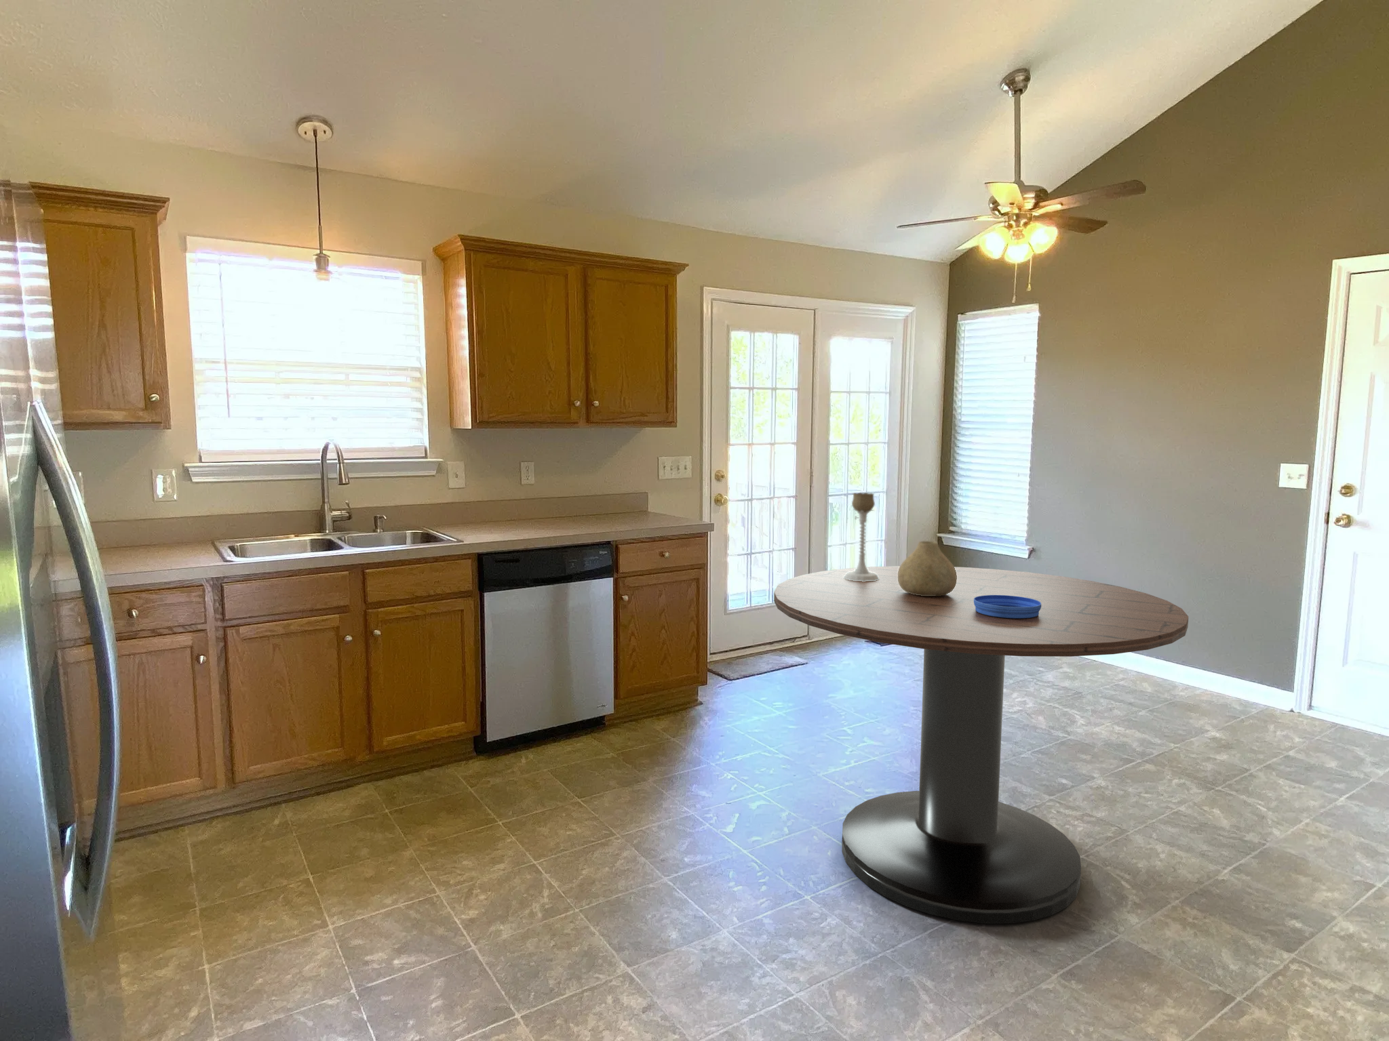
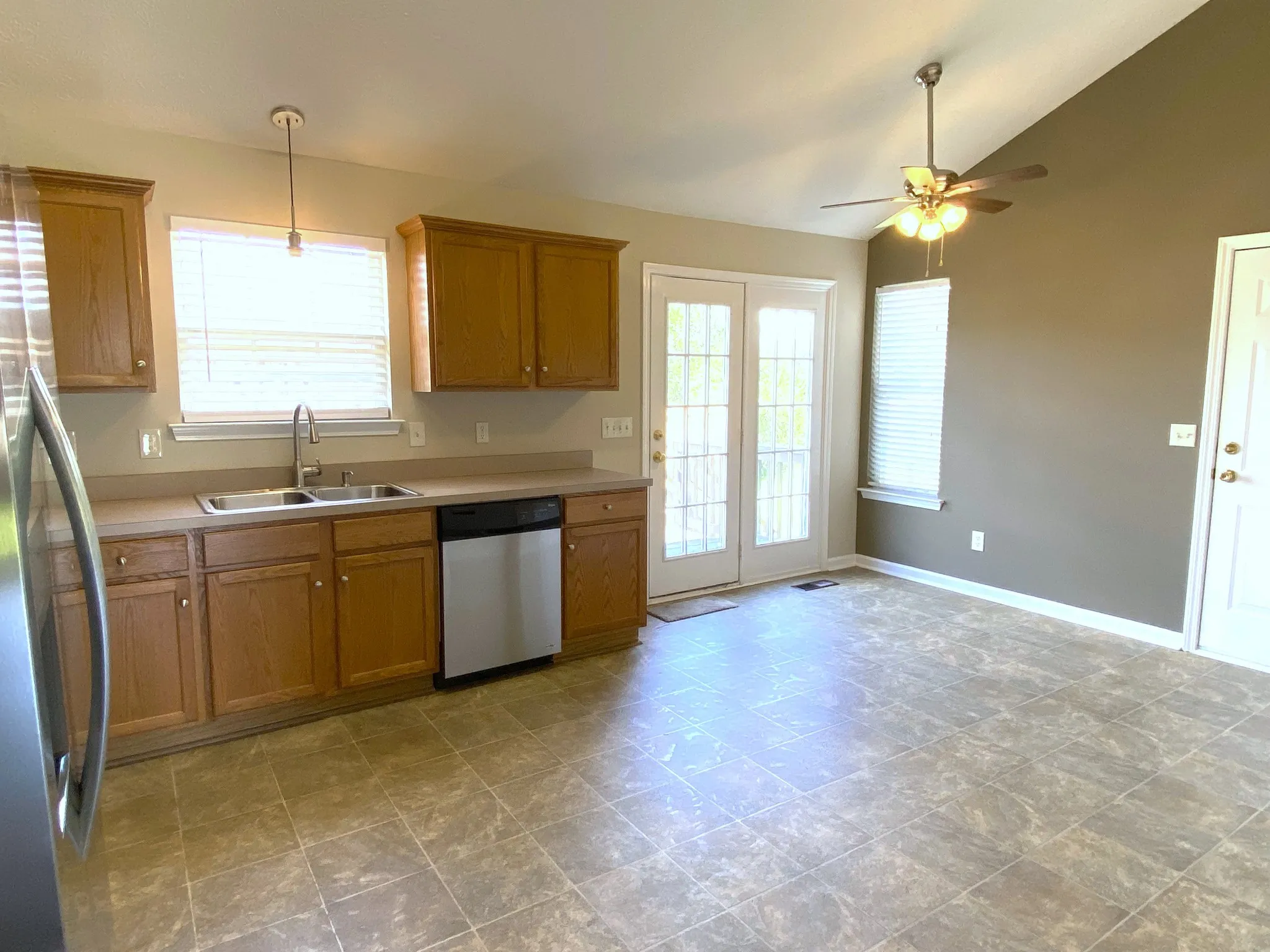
- candle holder [843,492,879,582]
- vase [898,541,957,596]
- bowl [973,595,1041,619]
- dining table [773,565,1189,924]
